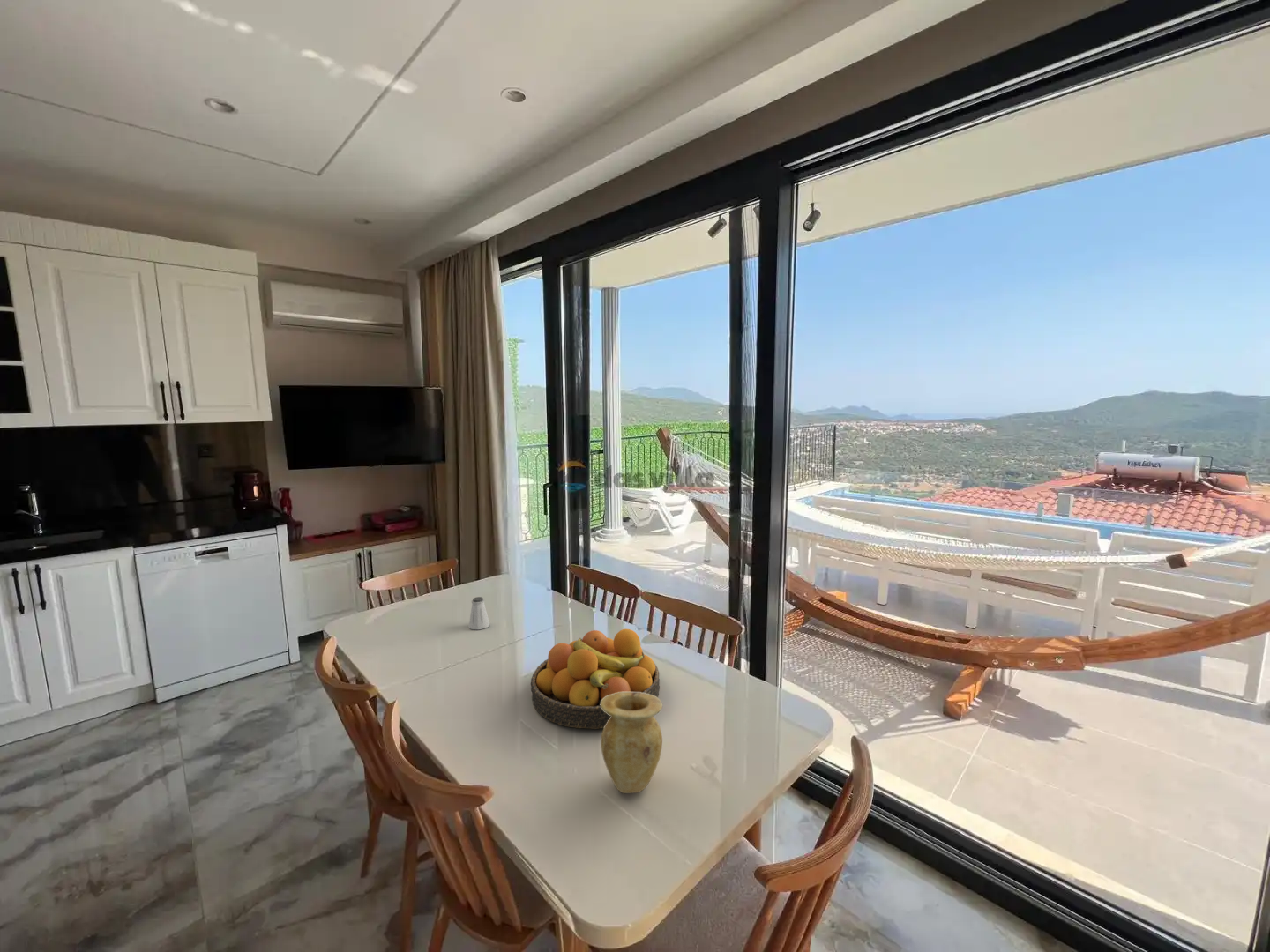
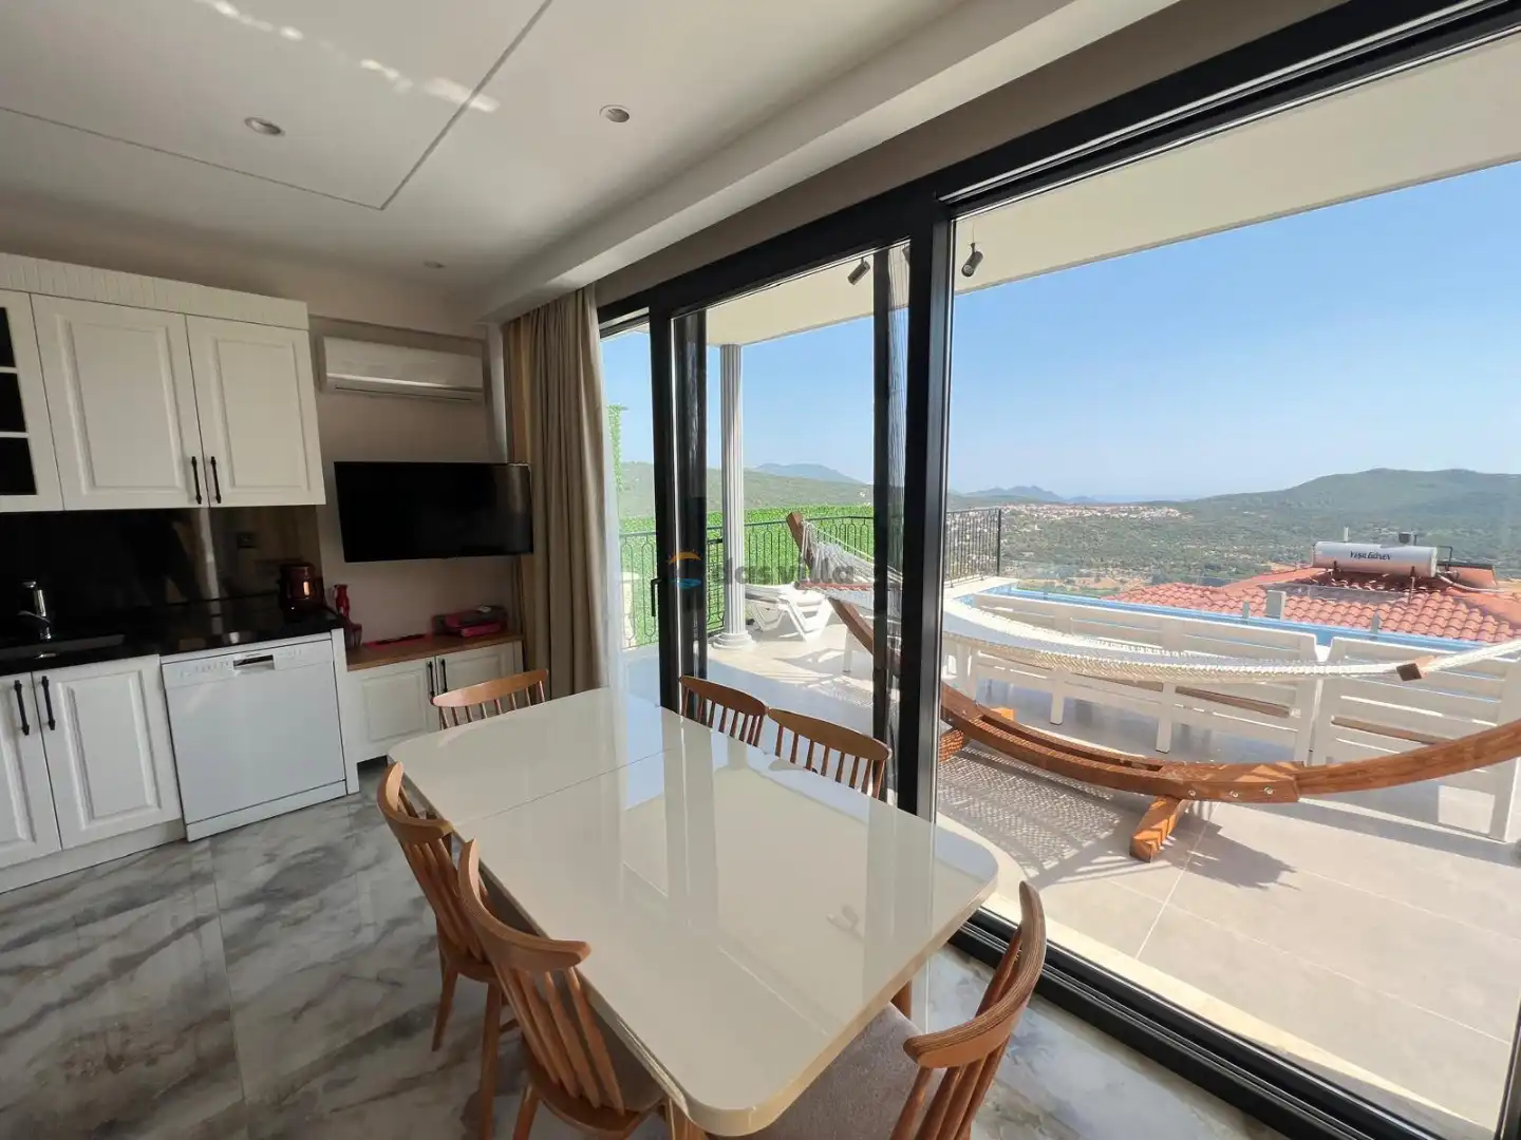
- vase [600,692,663,794]
- saltshaker [468,596,490,630]
- fruit bowl [530,628,661,730]
